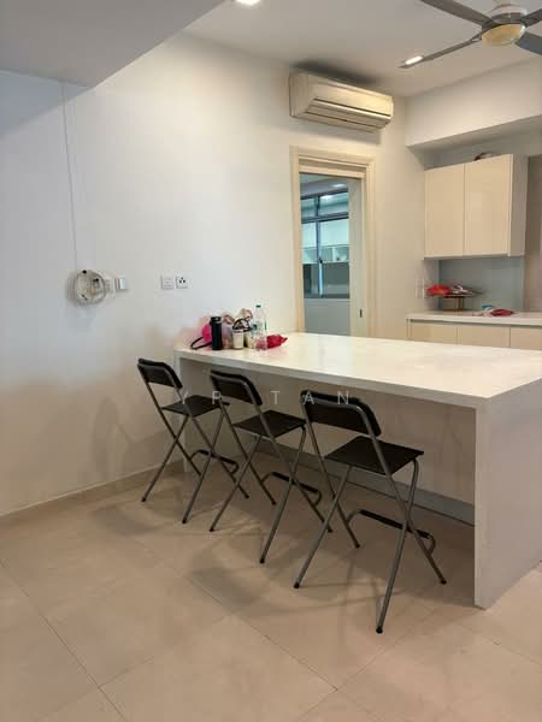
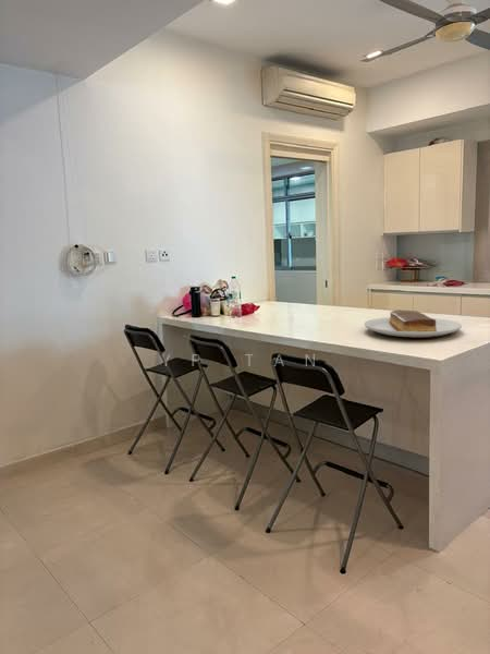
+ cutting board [364,310,463,339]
